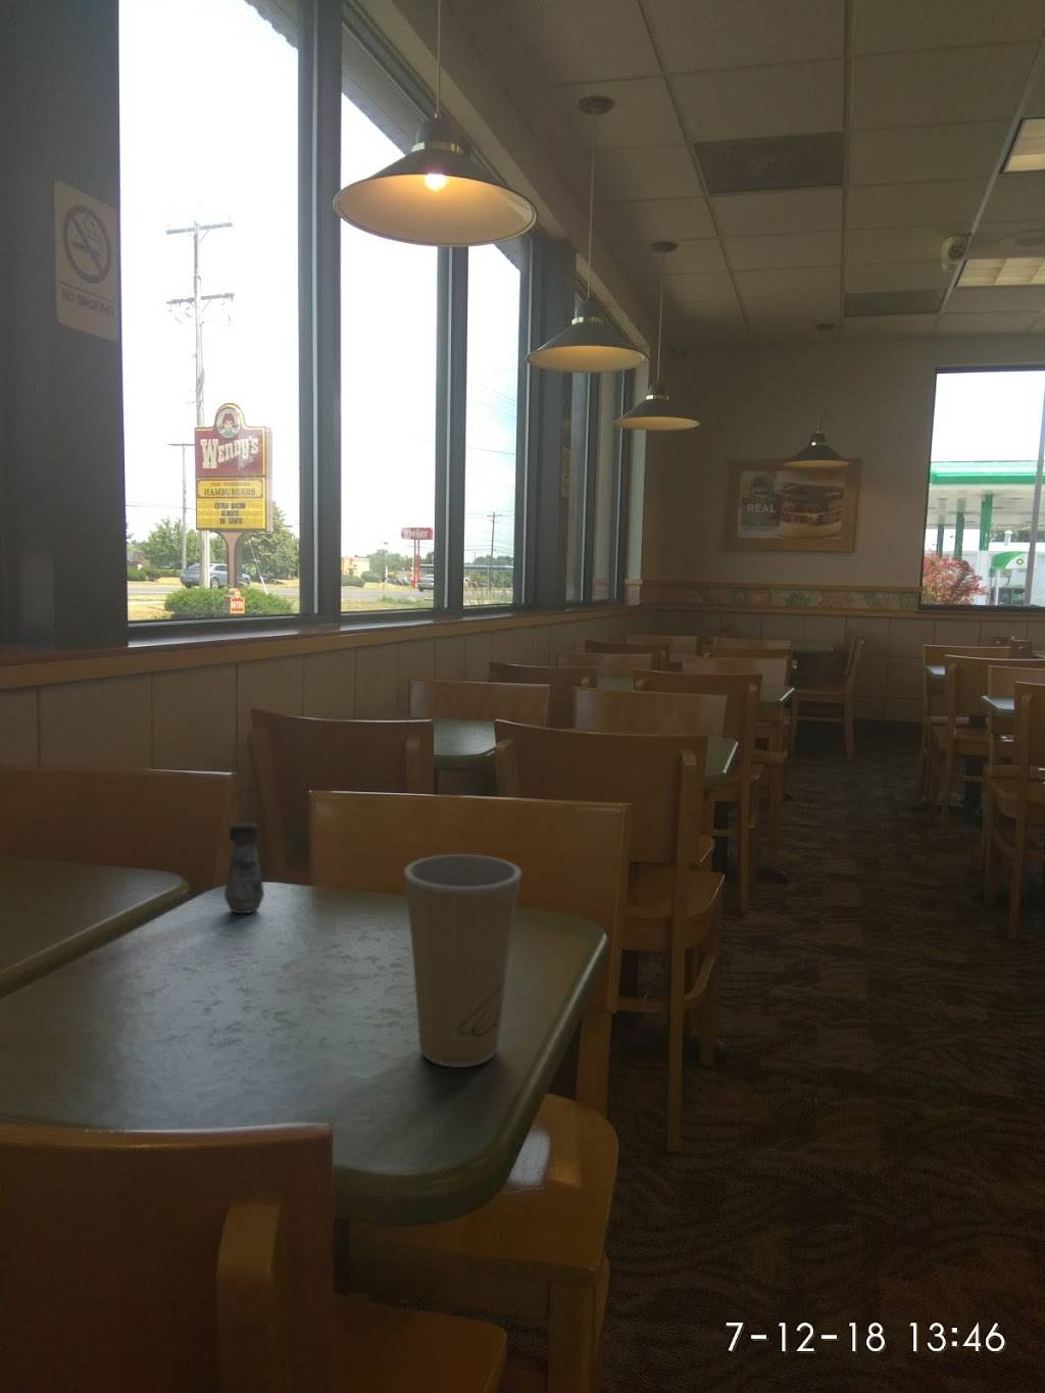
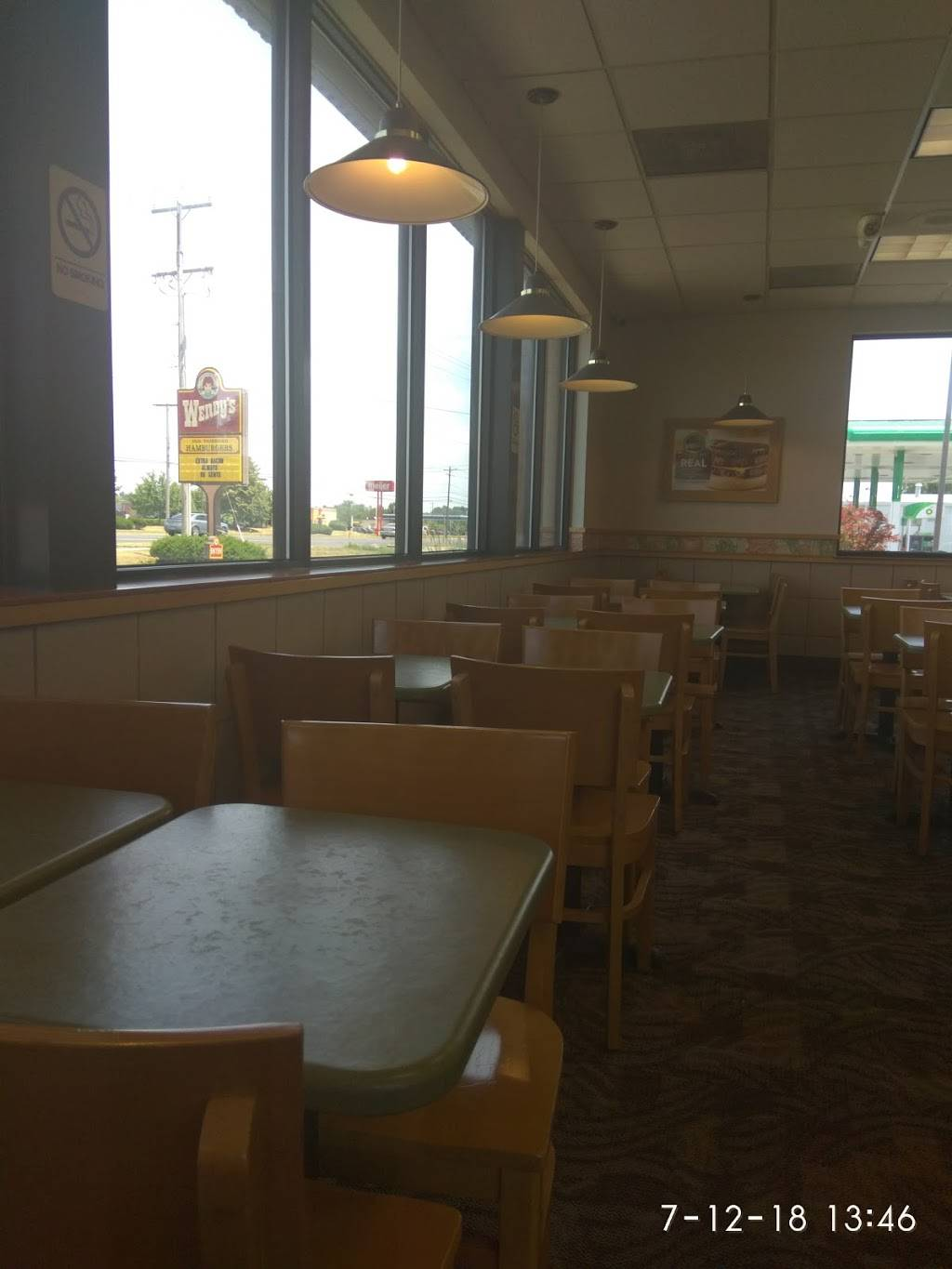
- salt shaker [224,822,266,914]
- paper cup [403,853,522,1068]
